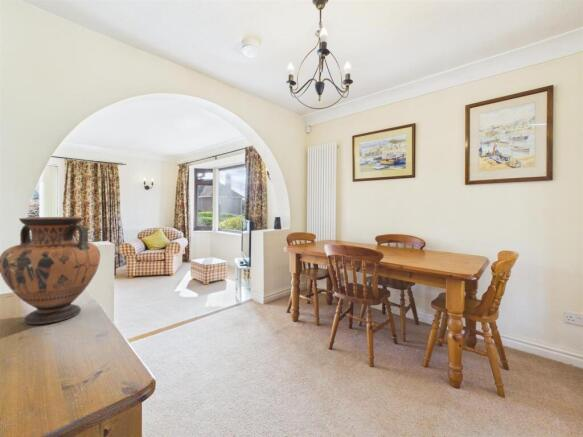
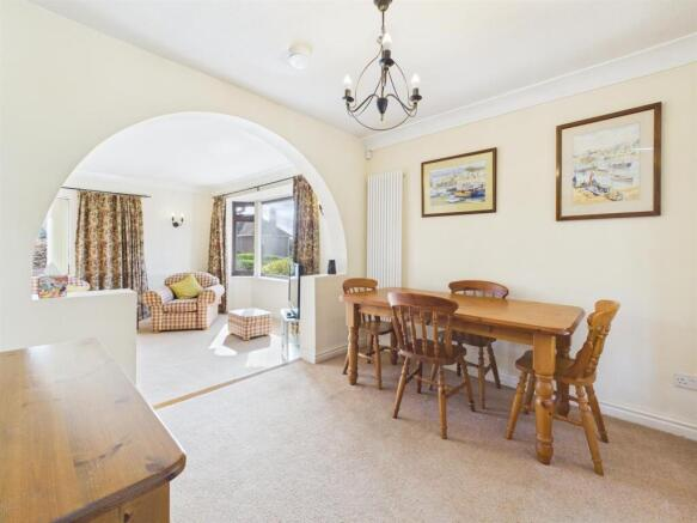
- vase [0,216,101,325]
